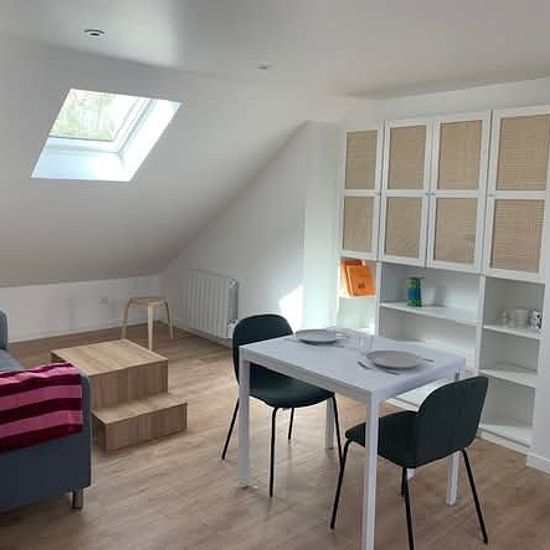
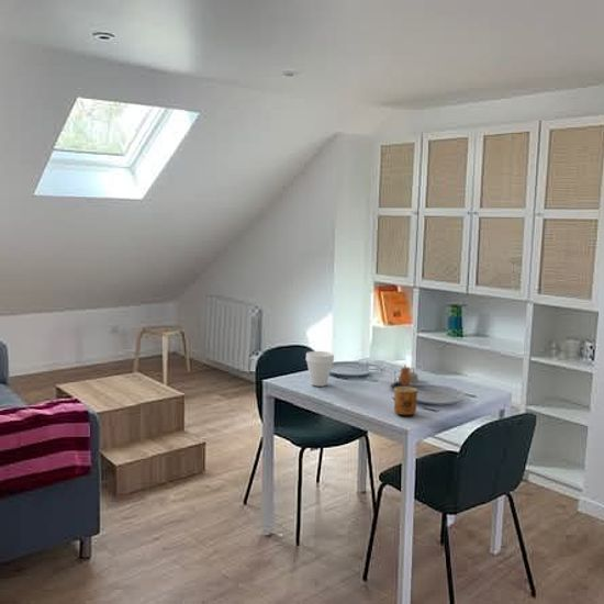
+ cup [393,385,418,416]
+ teapot [389,365,420,390]
+ cup [305,350,335,388]
